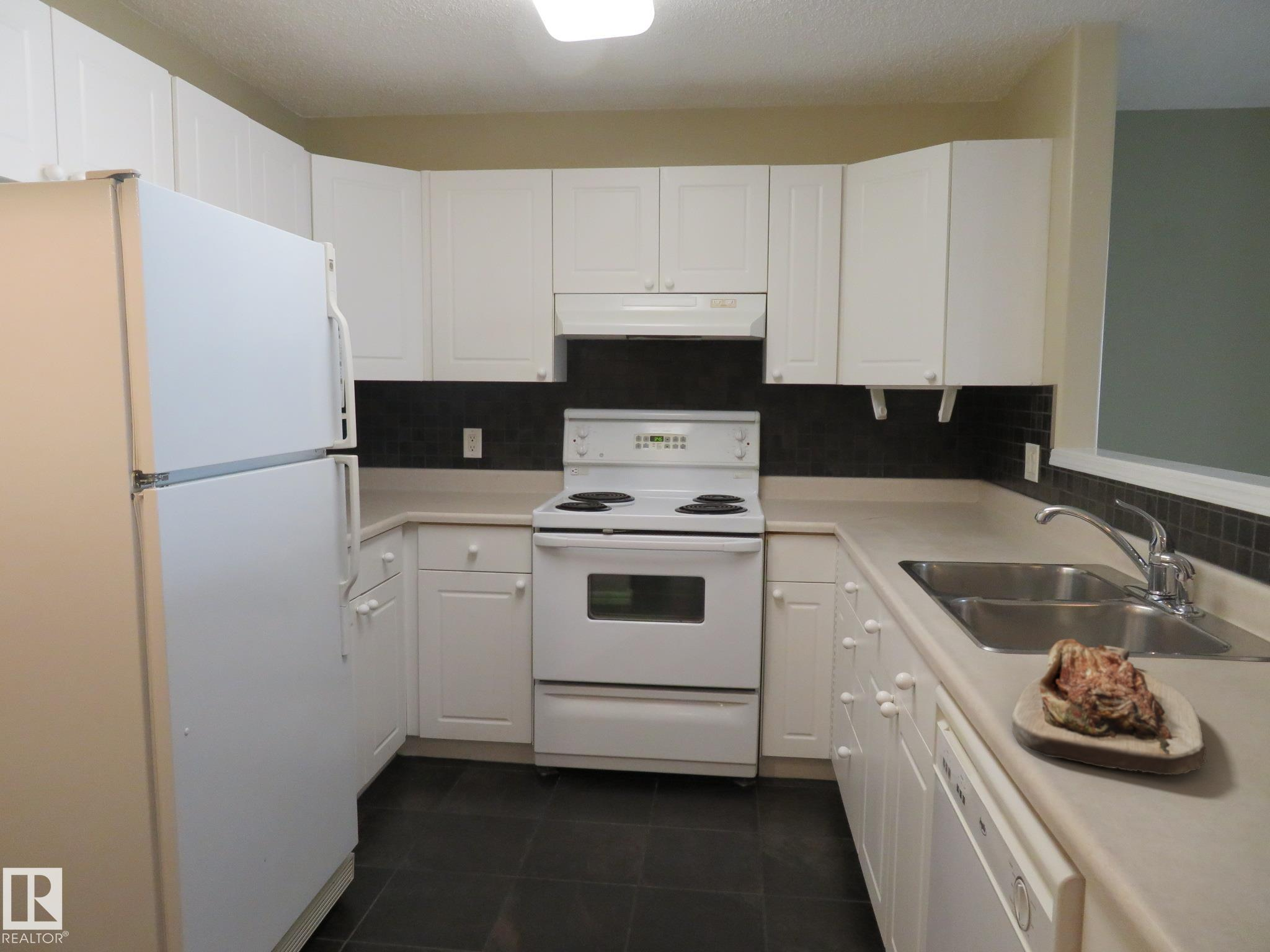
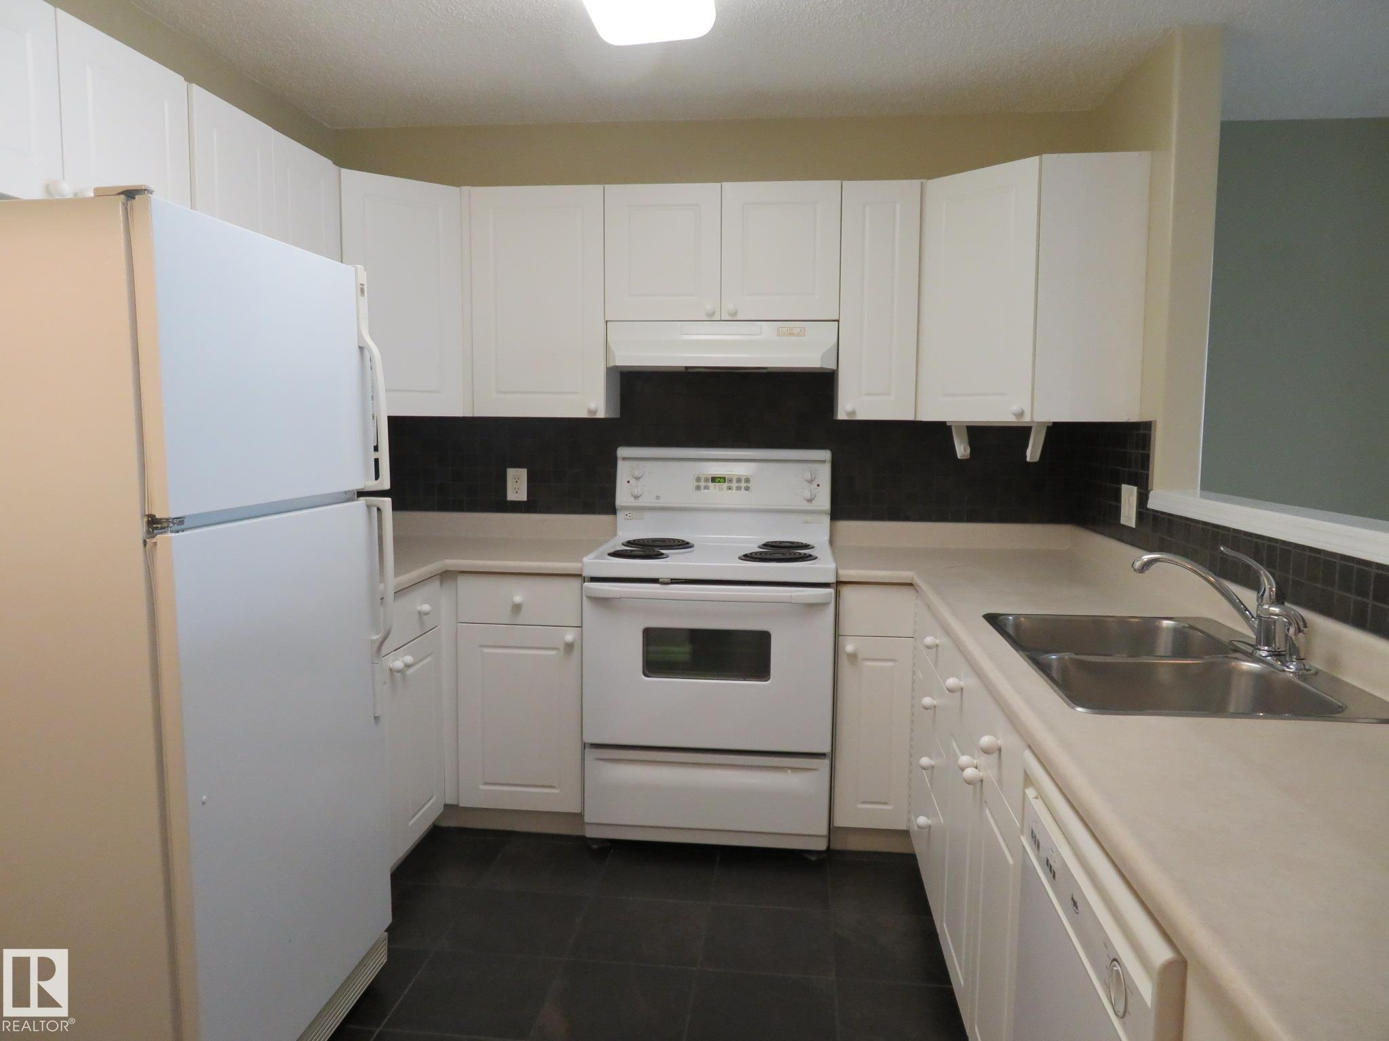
- cutting board [1011,638,1208,776]
